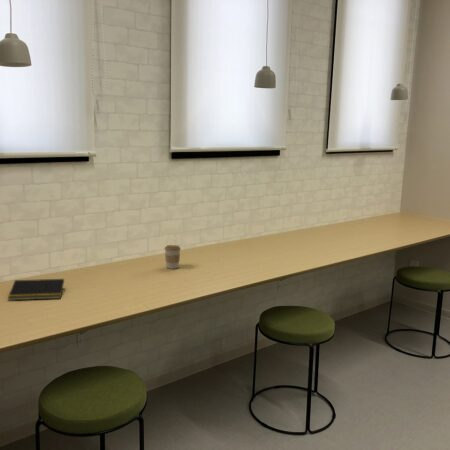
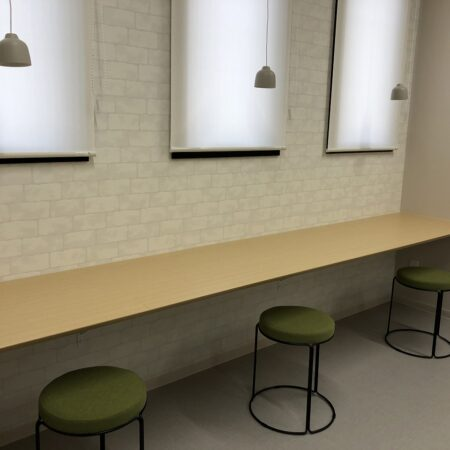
- coffee cup [164,244,182,270]
- notepad [7,278,65,301]
